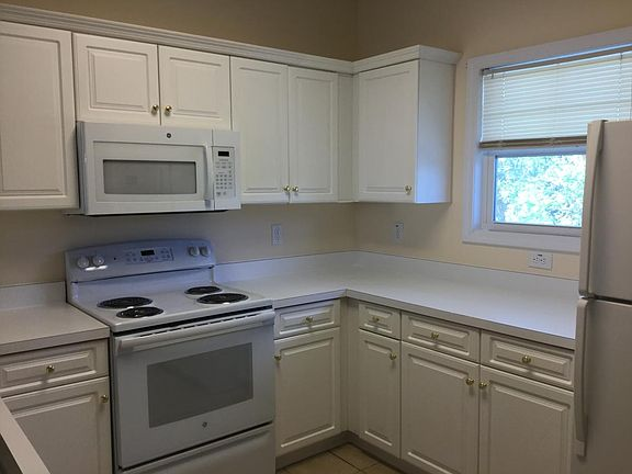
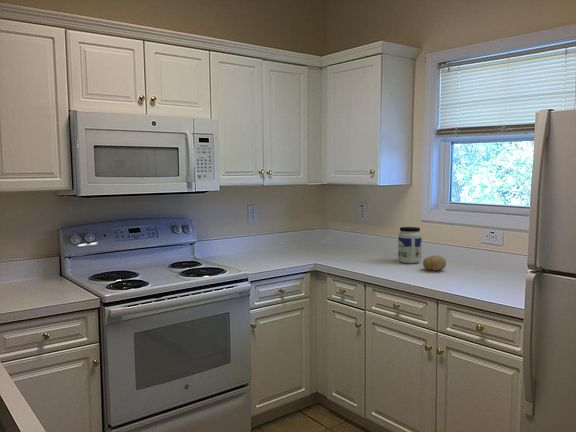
+ jar [397,226,422,264]
+ fruit [422,254,447,272]
